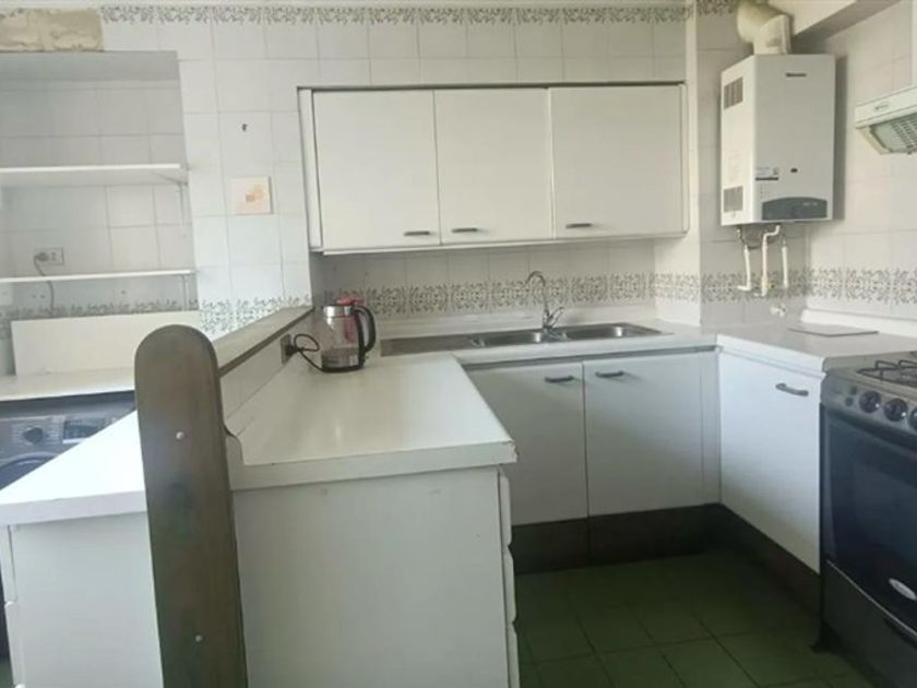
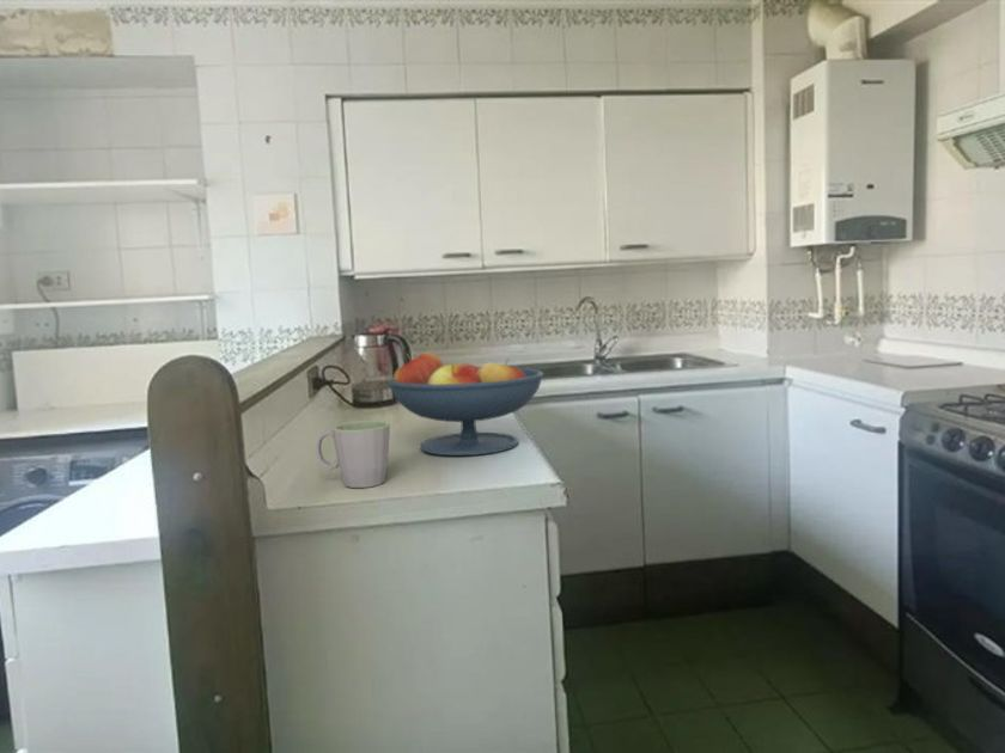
+ fruit bowl [386,351,544,457]
+ mug [315,420,391,489]
